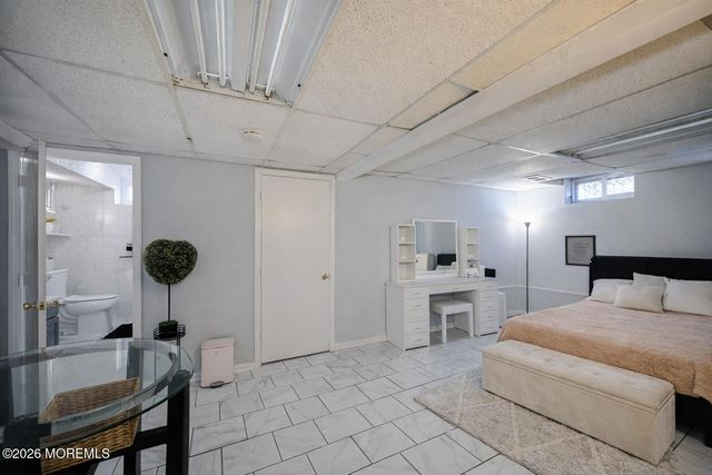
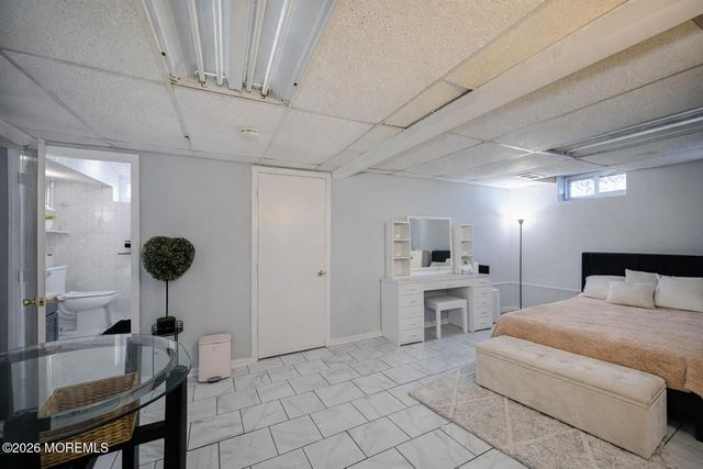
- wall art [564,234,597,268]
